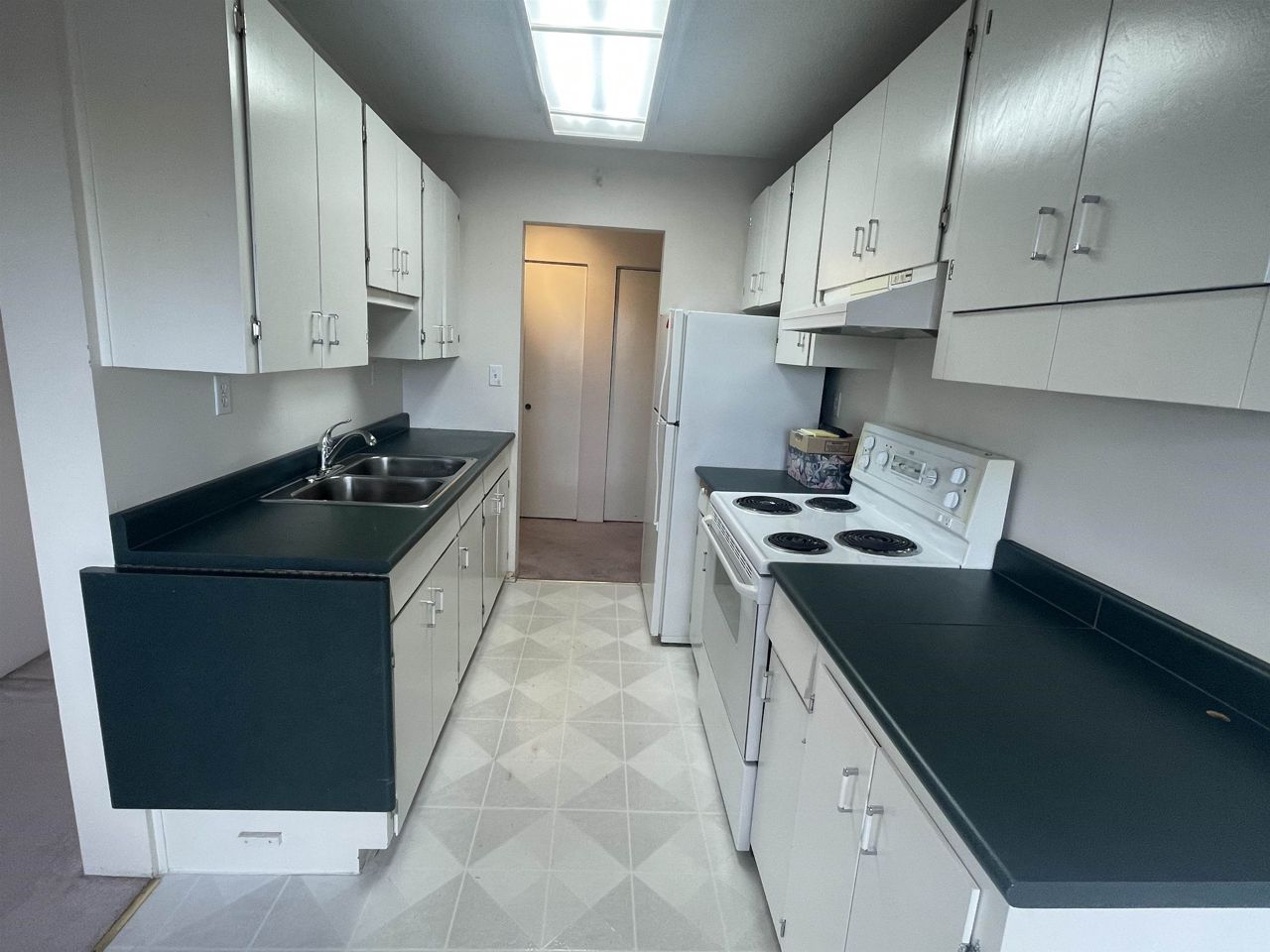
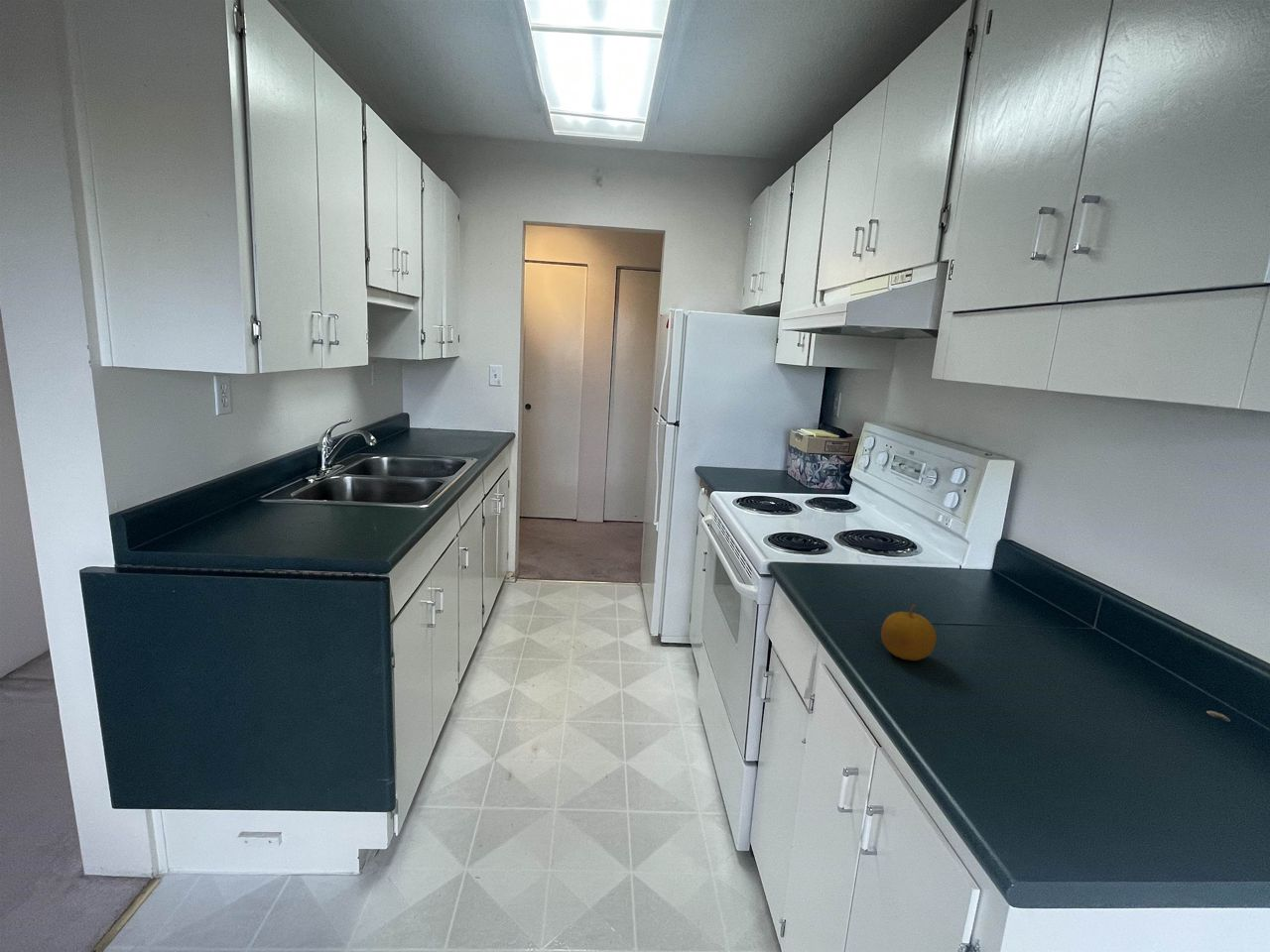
+ fruit [880,603,938,661]
